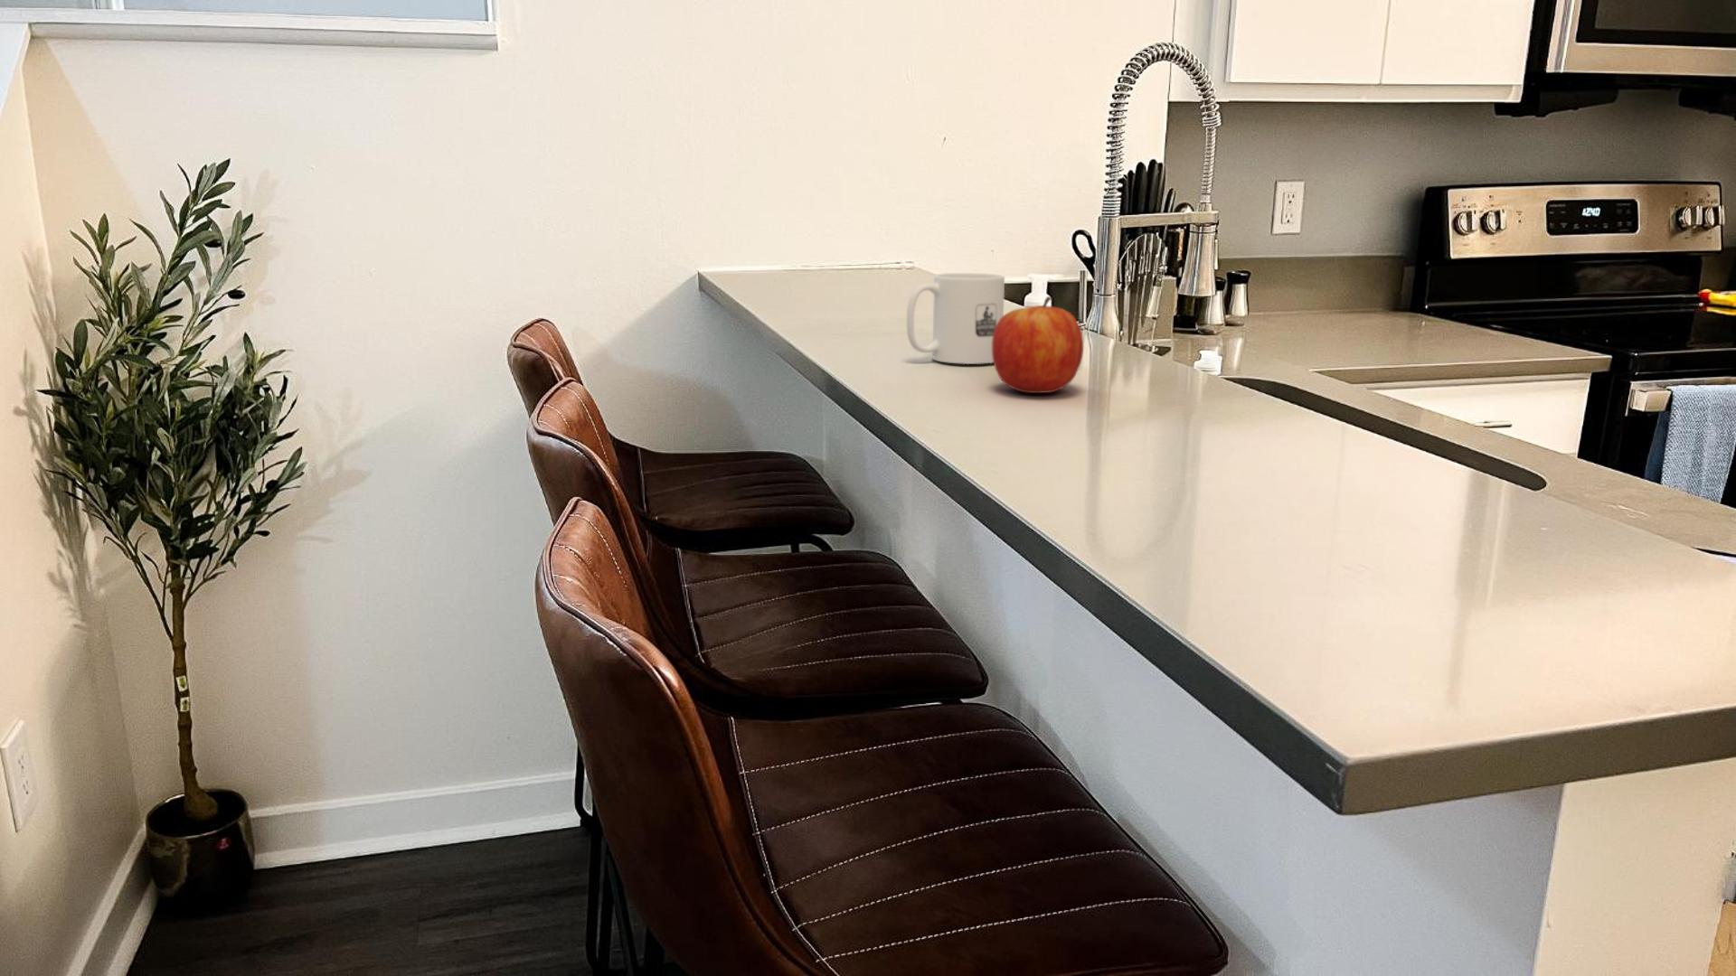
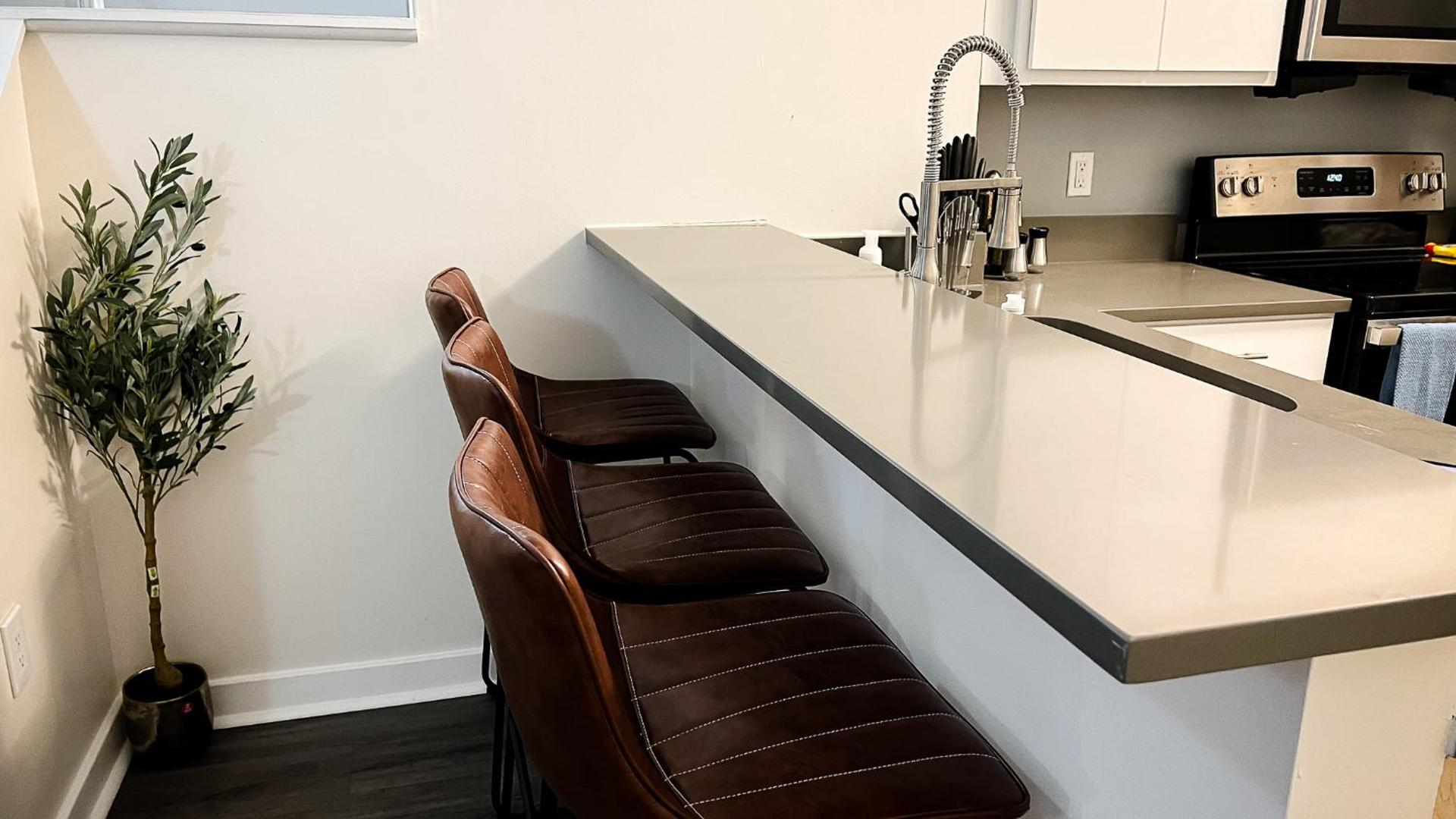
- apple [992,296,1084,394]
- mug [906,272,1005,365]
